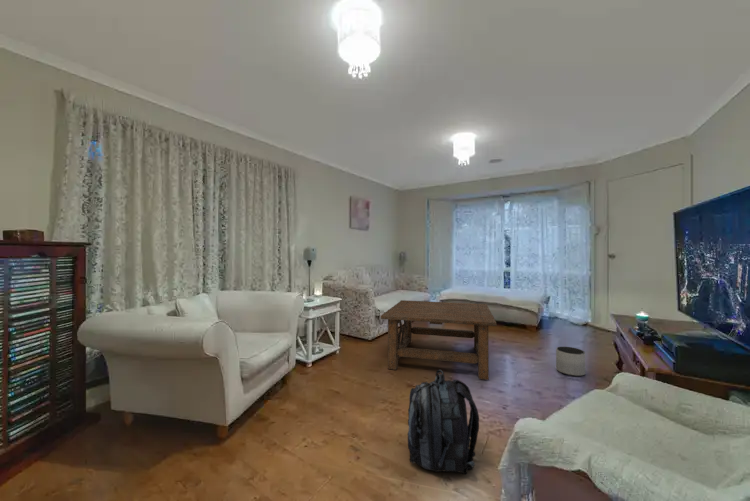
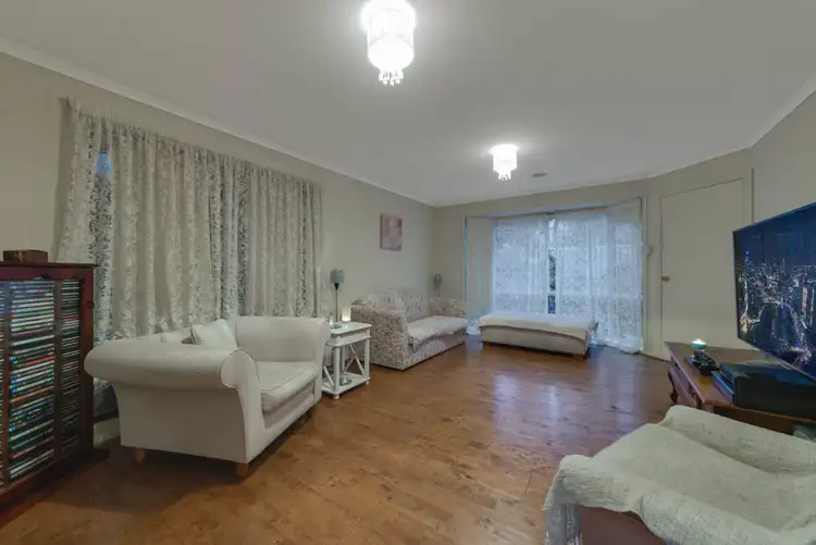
- planter [555,346,586,377]
- coffee table [380,299,498,381]
- backpack [407,369,480,475]
